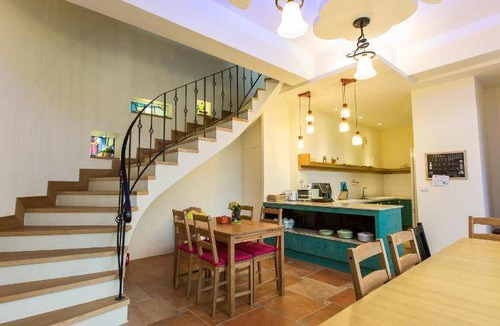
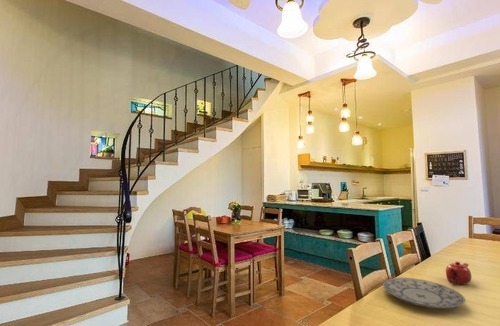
+ teapot [445,261,472,285]
+ plate [382,277,466,310]
